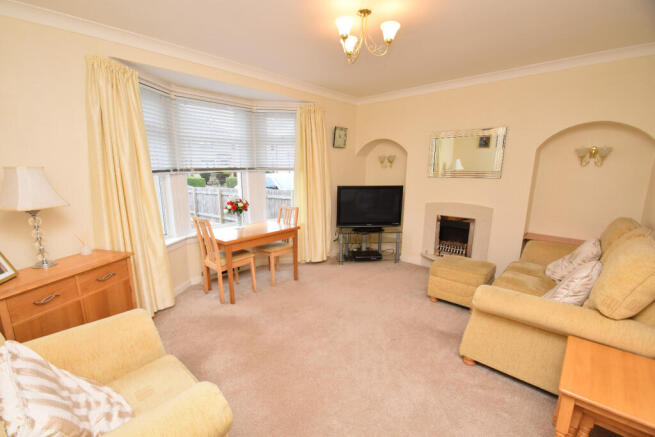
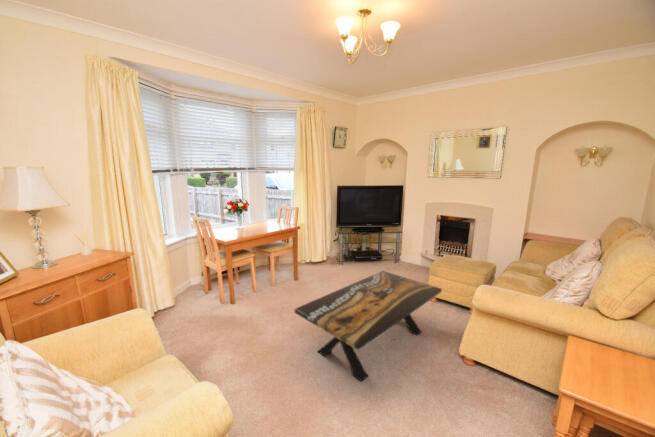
+ coffee table [293,270,443,383]
